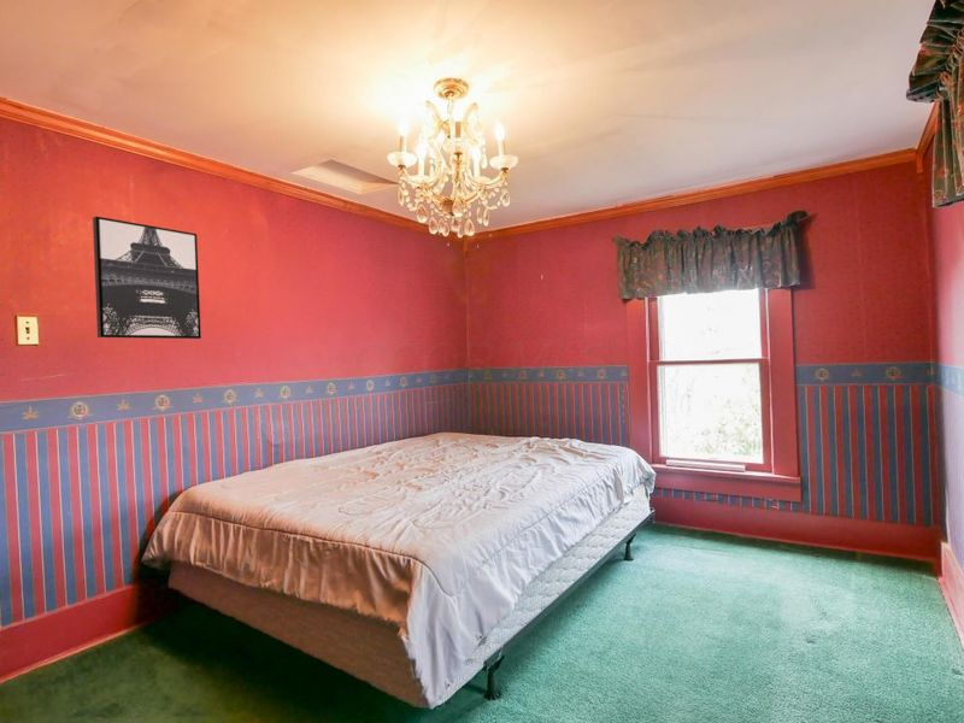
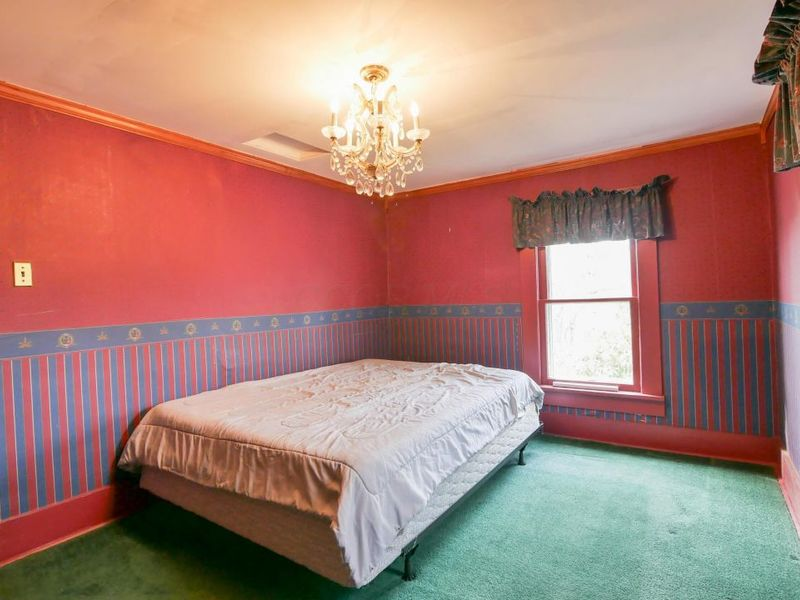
- wall art [92,216,202,340]
